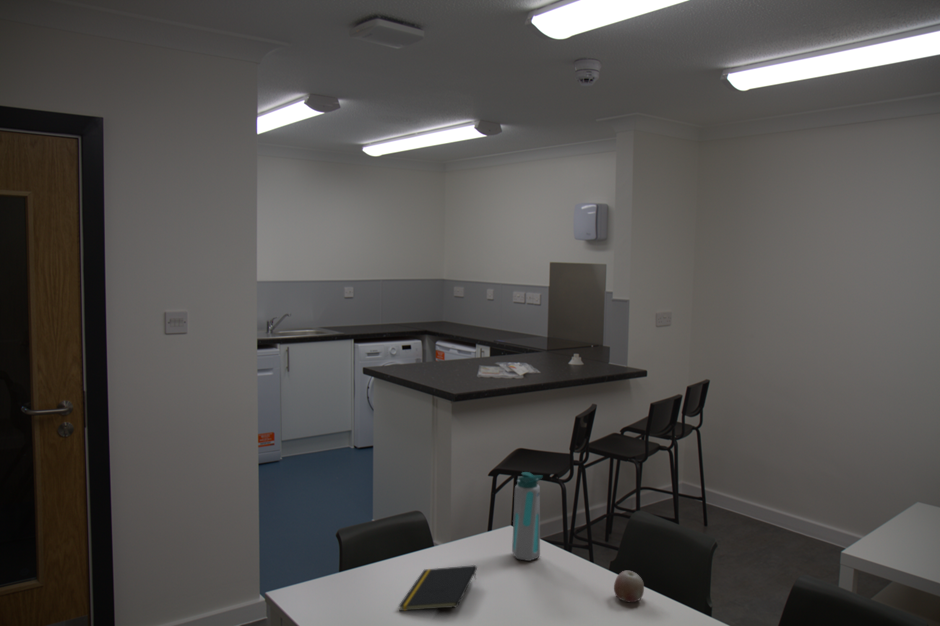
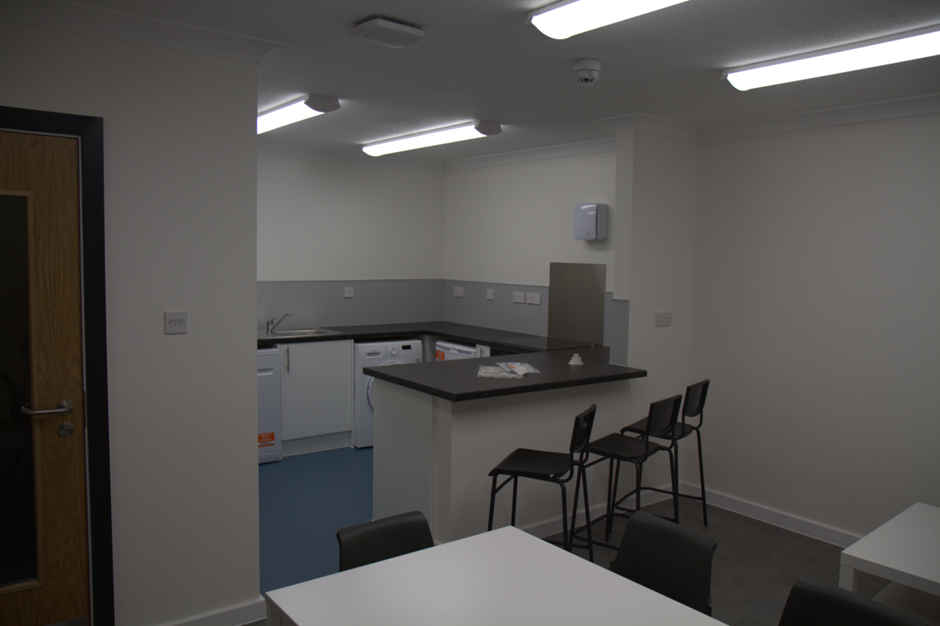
- water bottle [511,471,544,562]
- apple [613,570,645,603]
- notepad [398,564,478,612]
